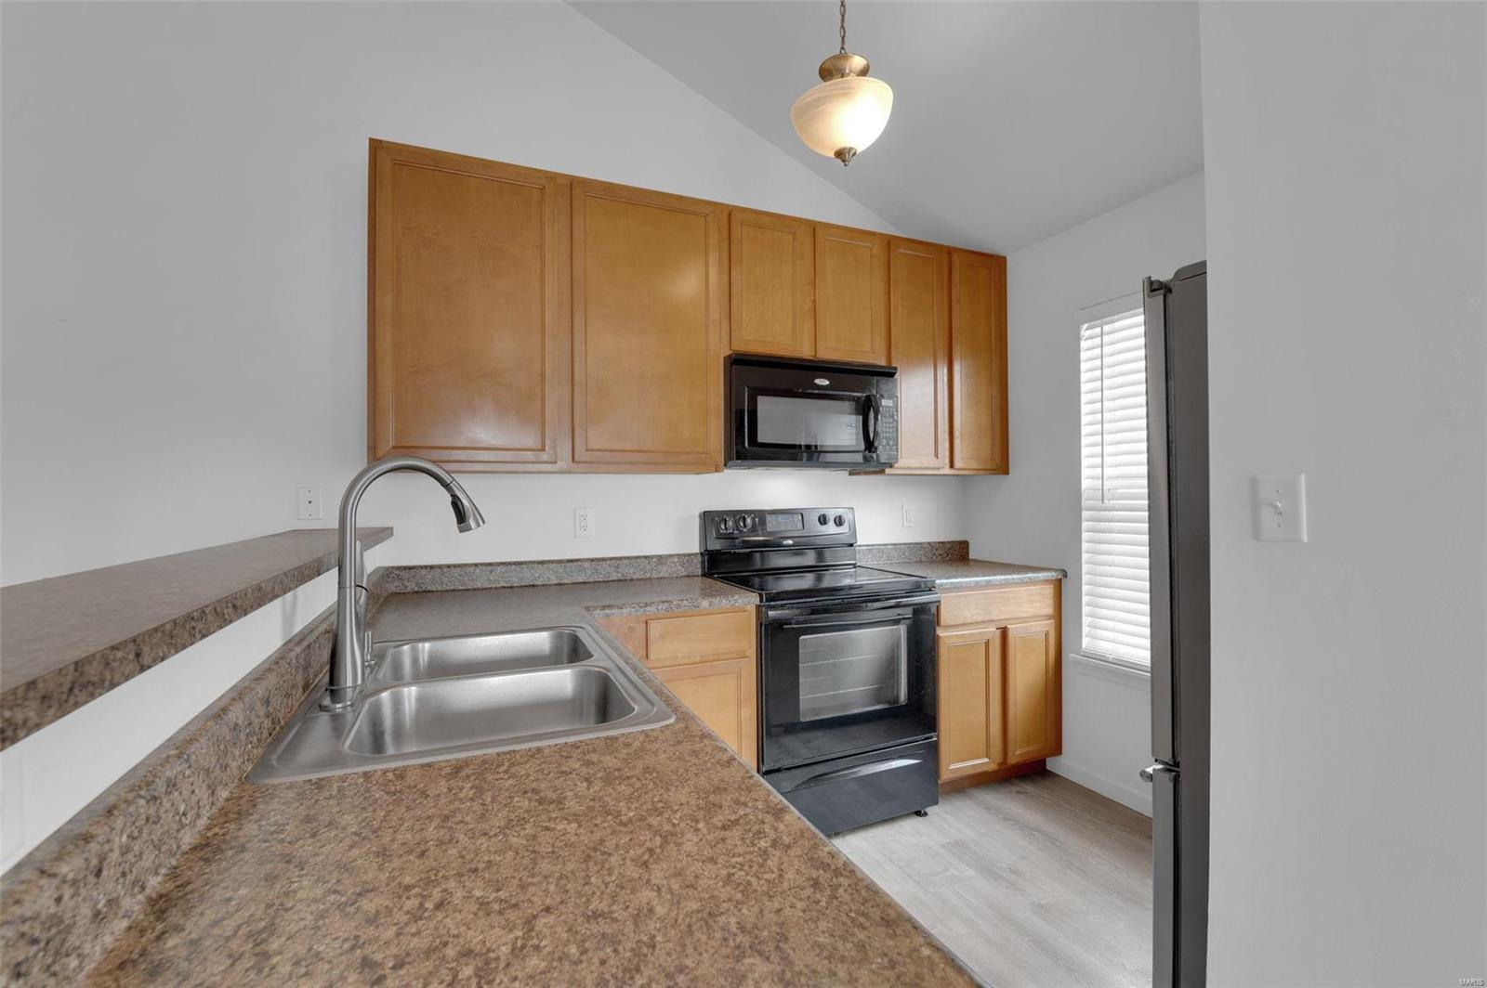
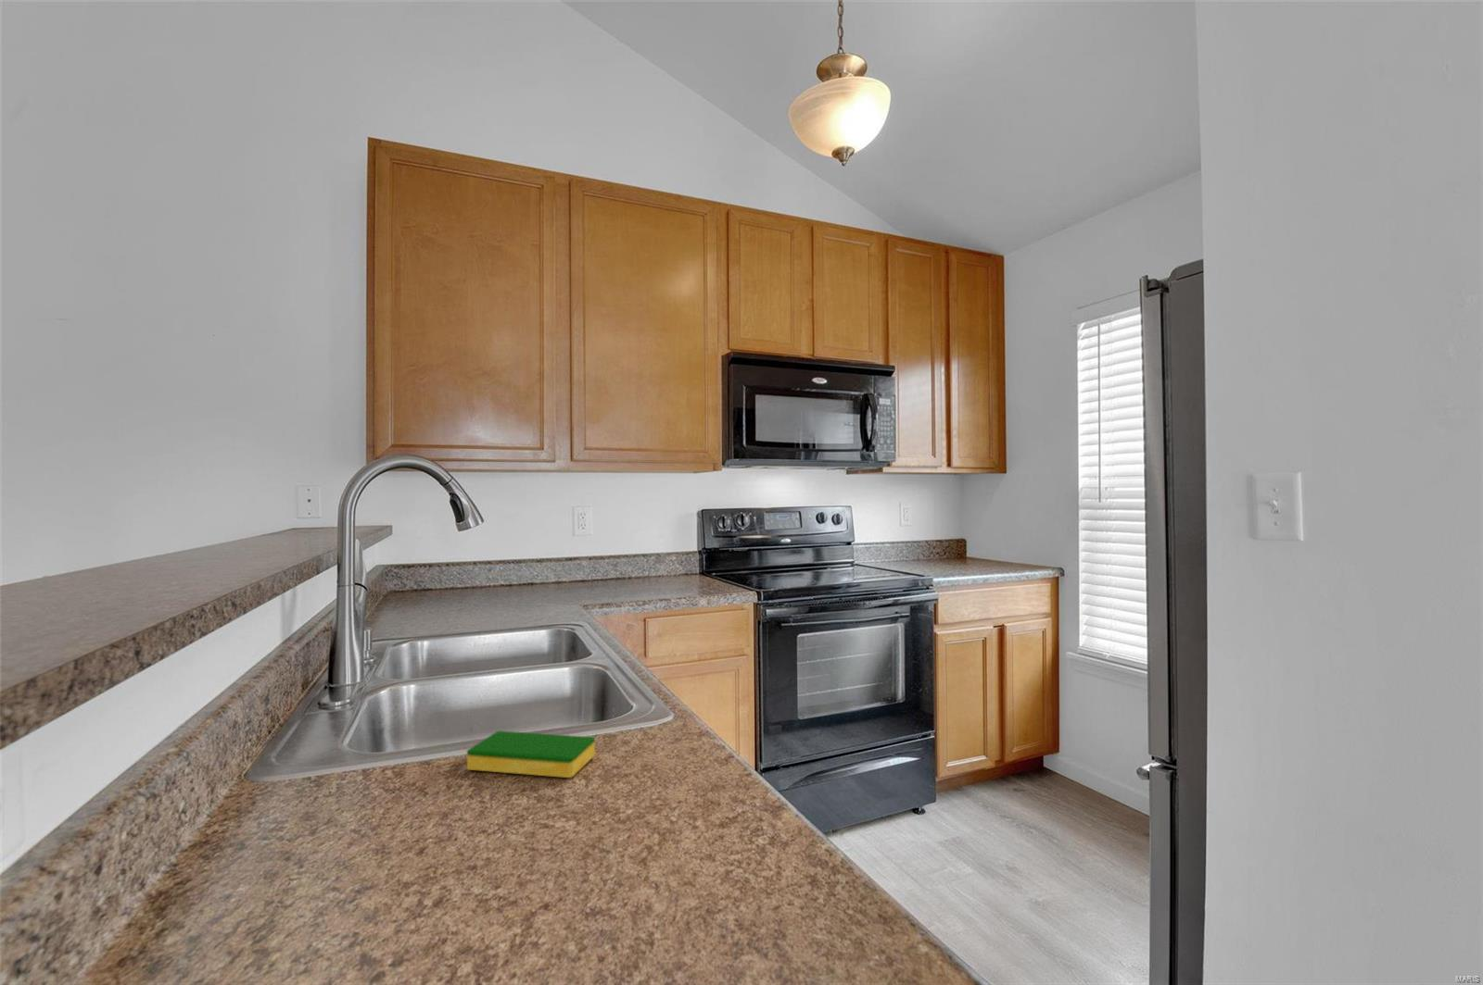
+ dish sponge [466,730,596,778]
